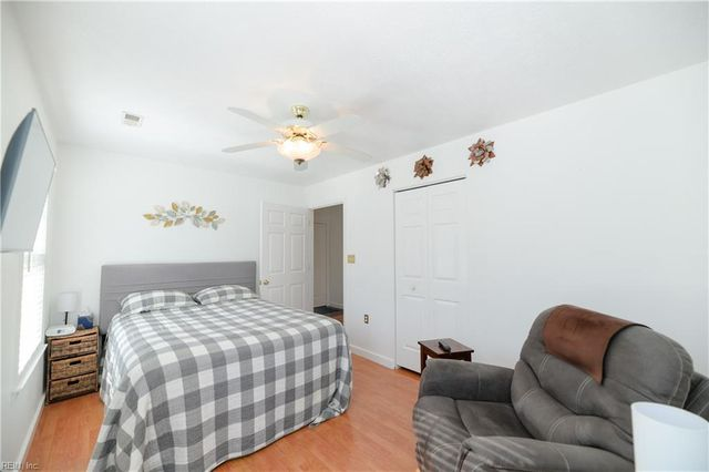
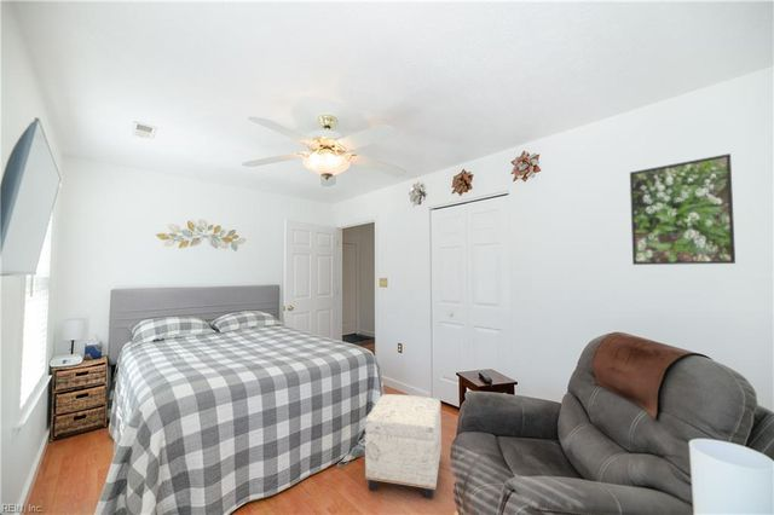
+ ottoman [364,393,443,500]
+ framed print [629,152,737,266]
